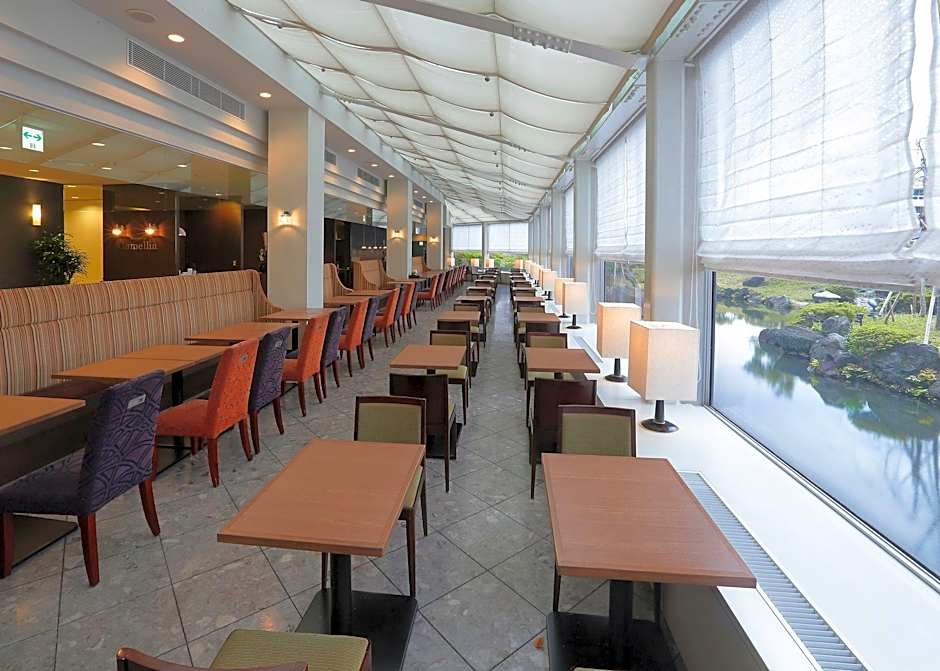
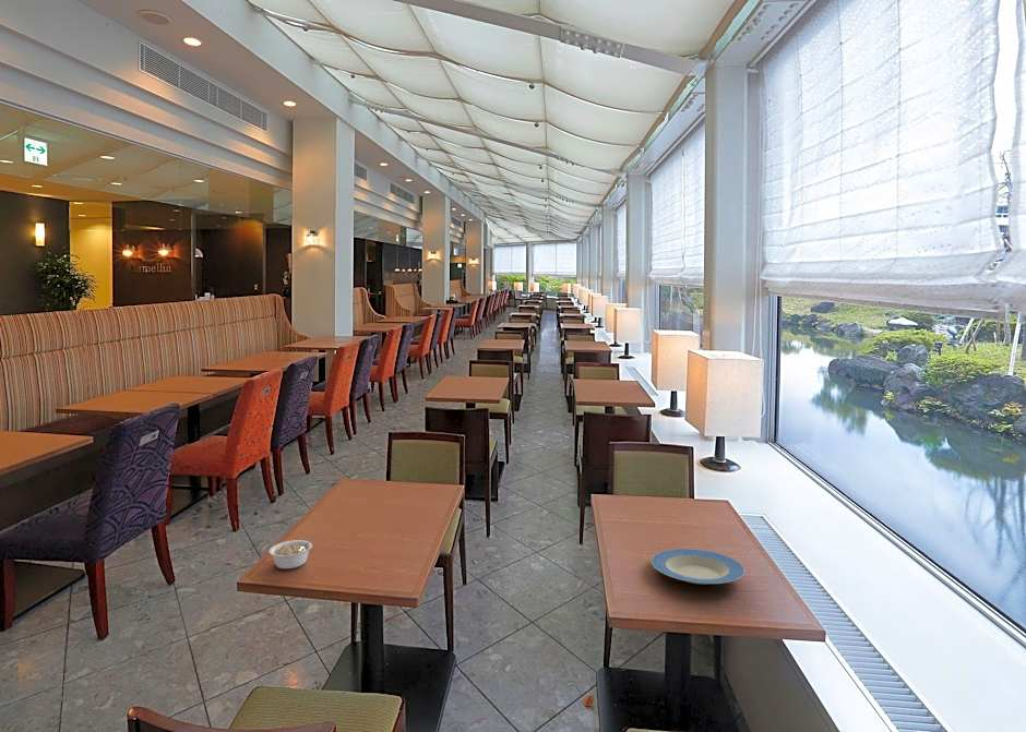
+ legume [267,536,319,569]
+ plate [651,548,747,585]
